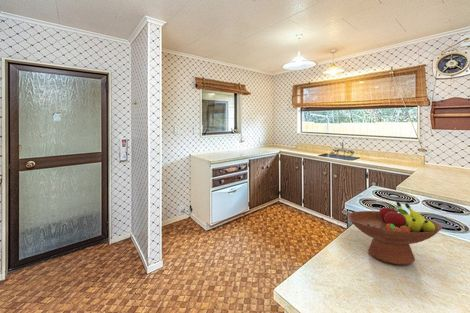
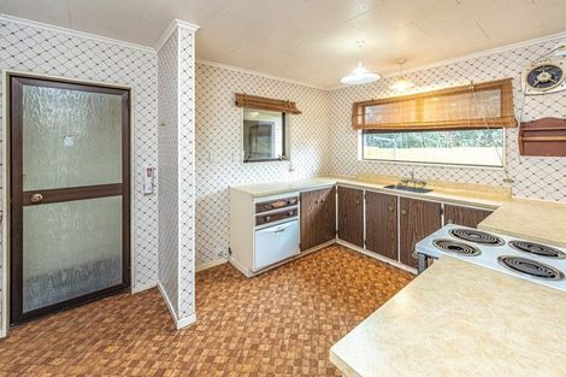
- fruit bowl [346,201,443,266]
